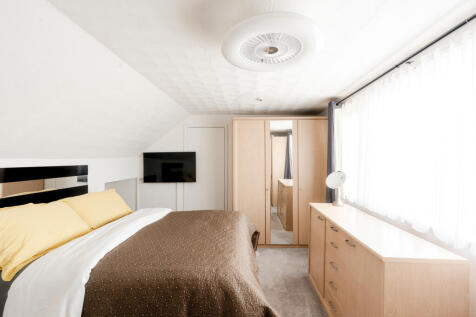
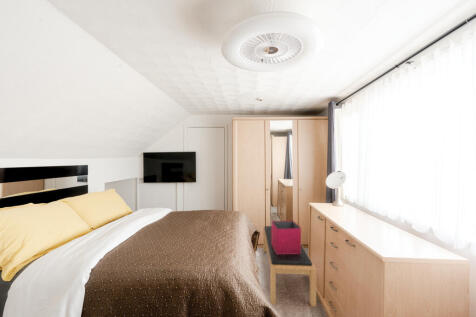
+ storage bin [270,220,302,254]
+ bench [262,225,317,307]
